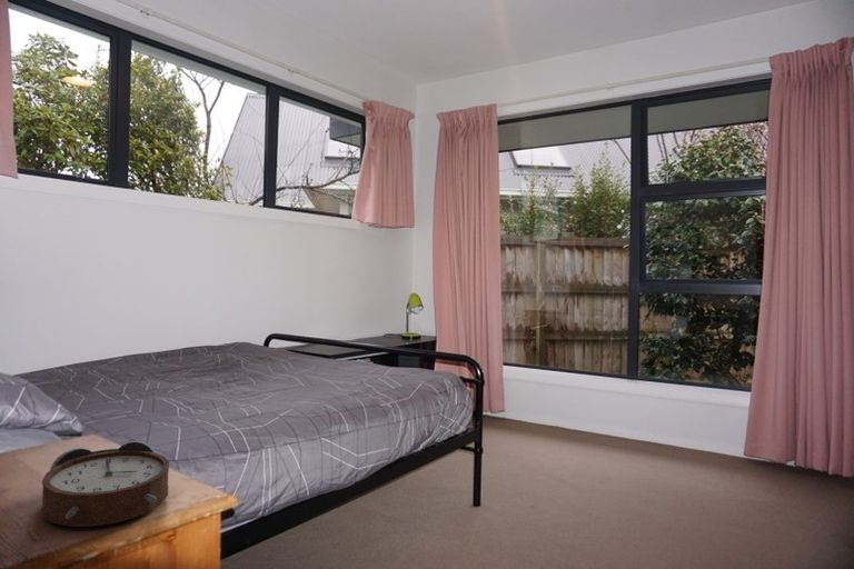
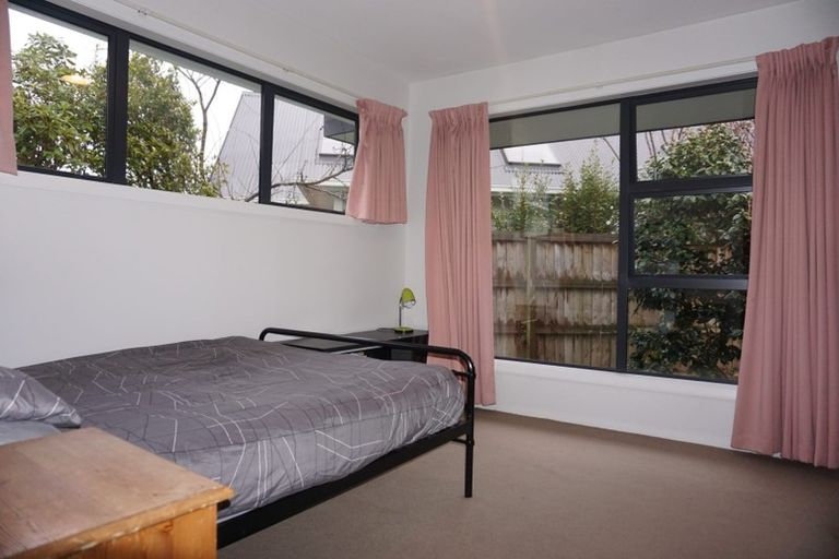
- alarm clock [41,440,170,528]
